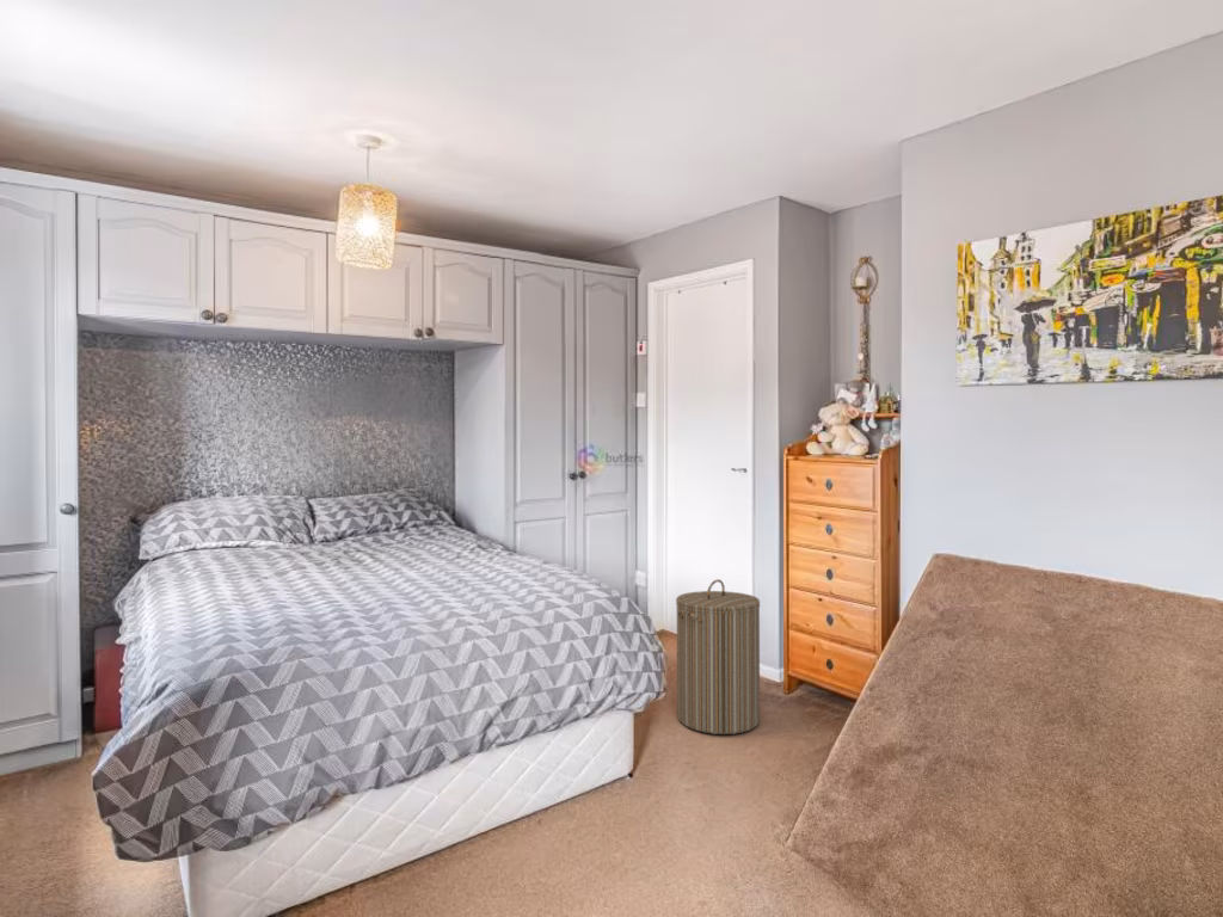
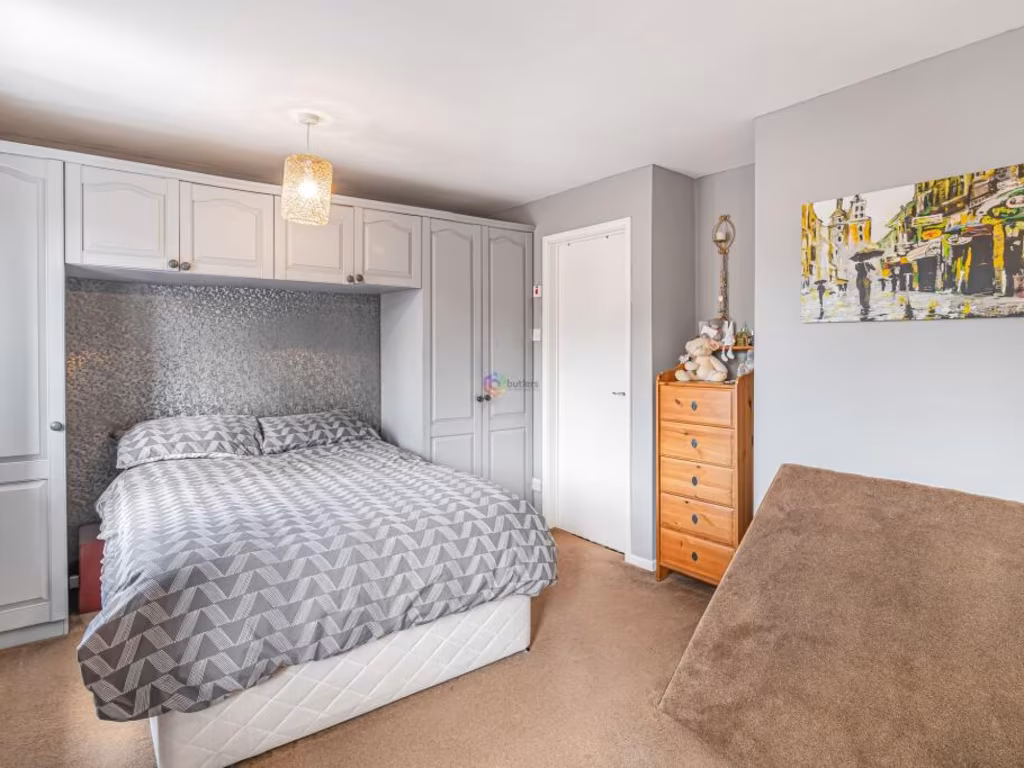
- laundry hamper [675,578,761,736]
